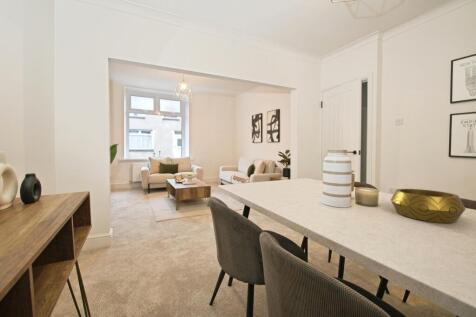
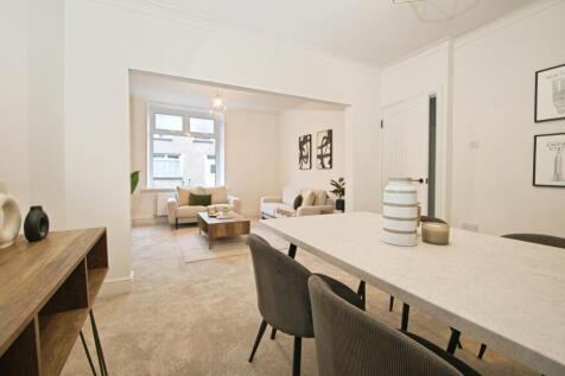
- decorative bowl [390,188,467,224]
